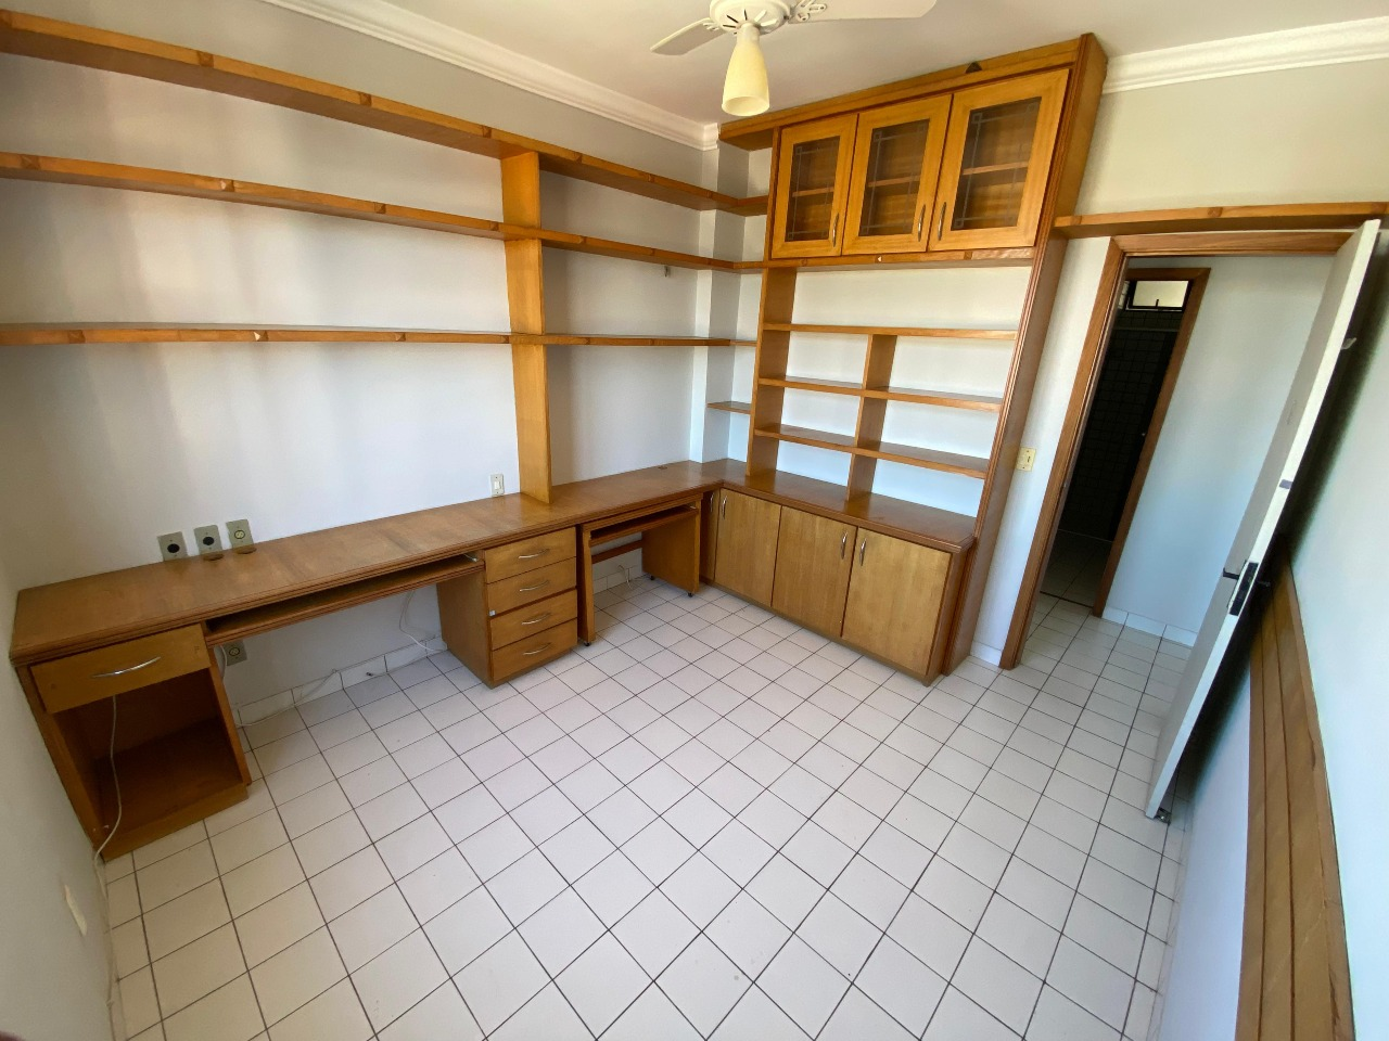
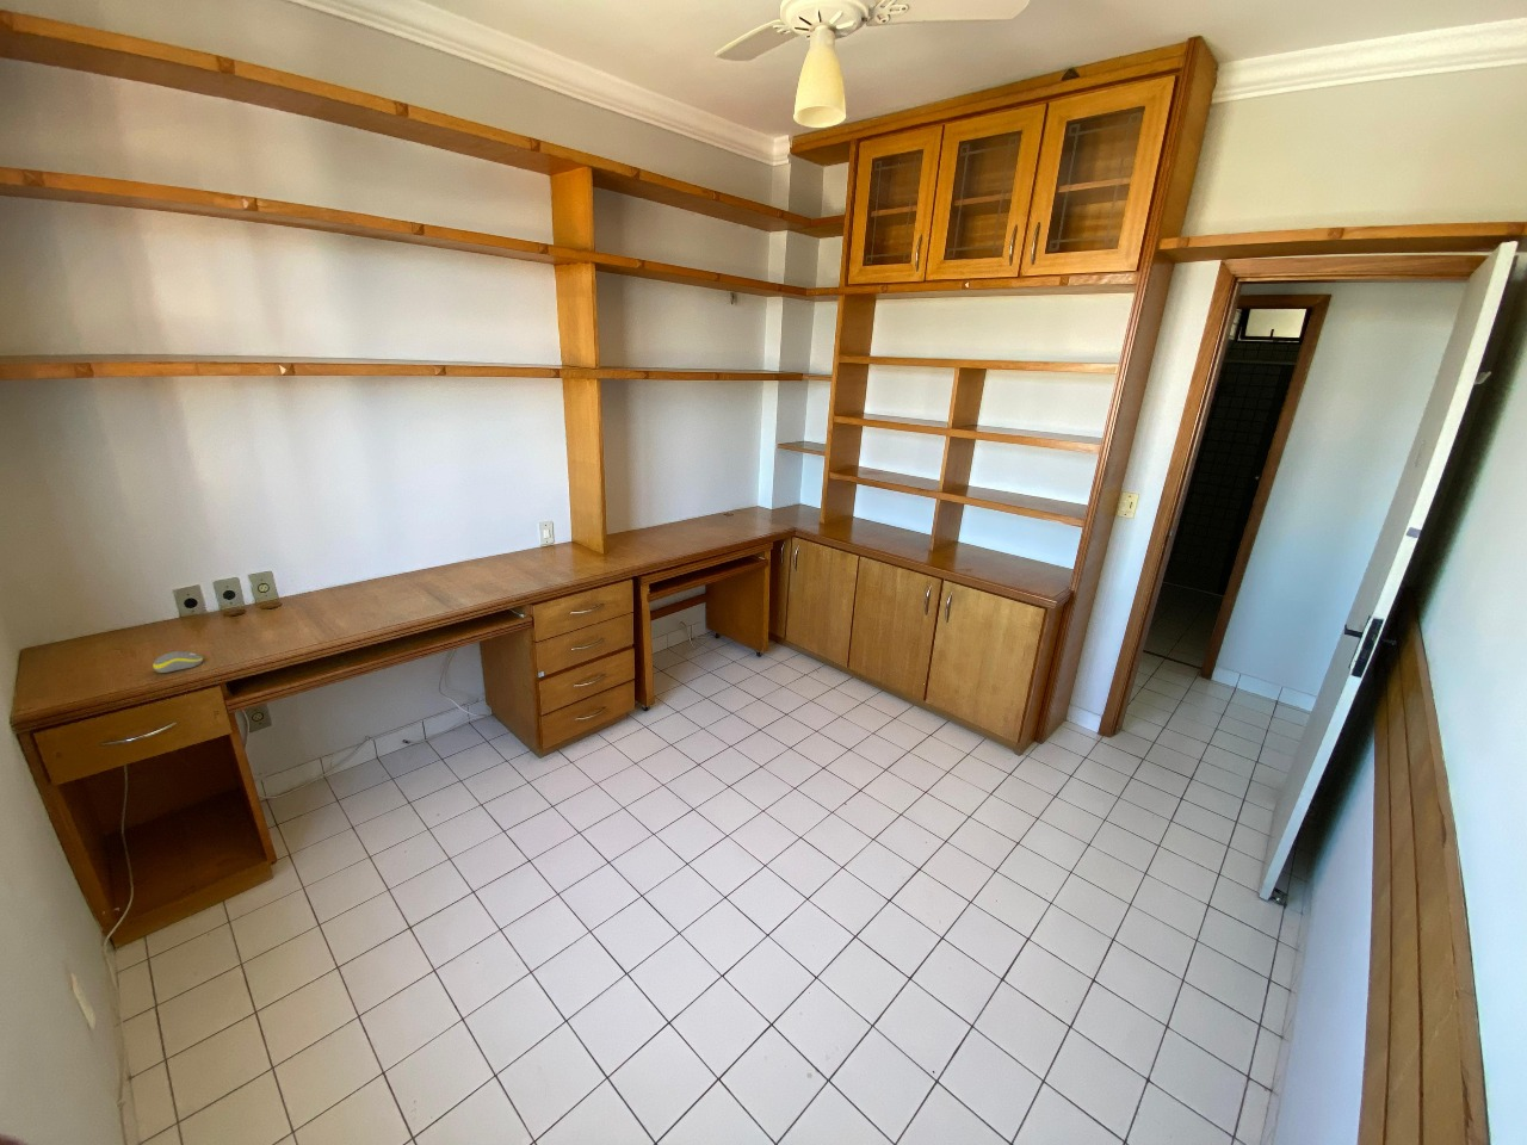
+ computer mouse [151,649,204,674]
